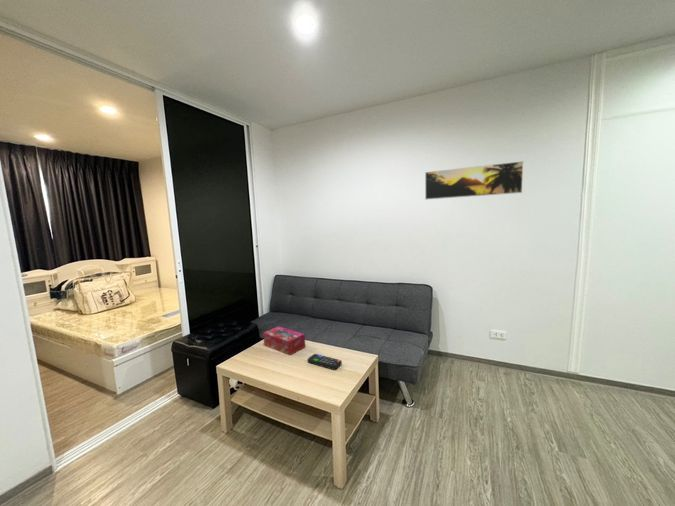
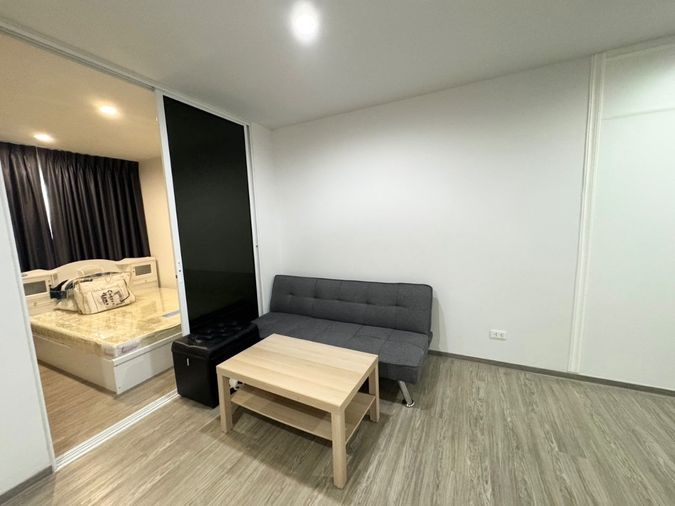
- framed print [424,160,524,201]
- tissue box [262,325,306,356]
- remote control [307,353,343,371]
